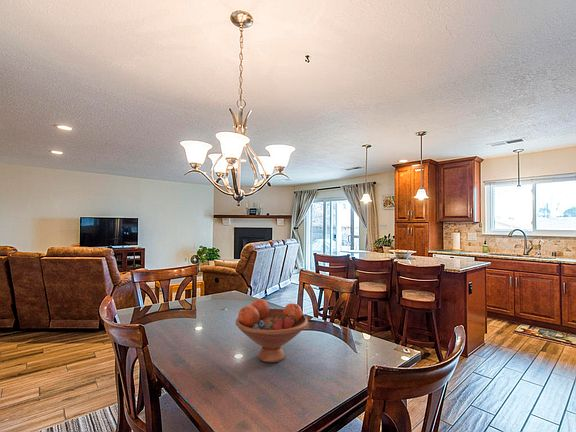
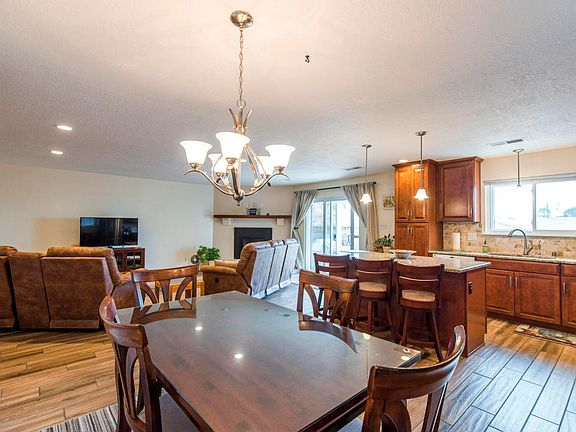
- fruit bowl [235,298,309,364]
